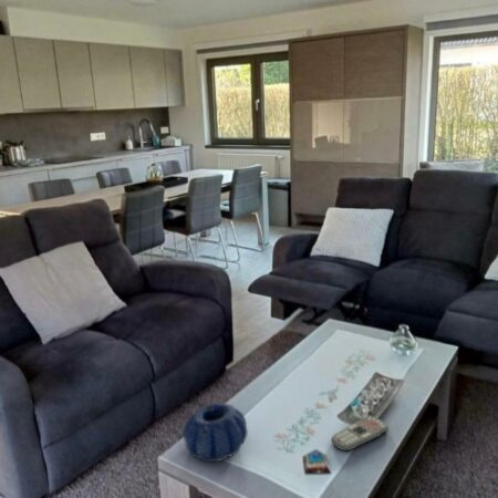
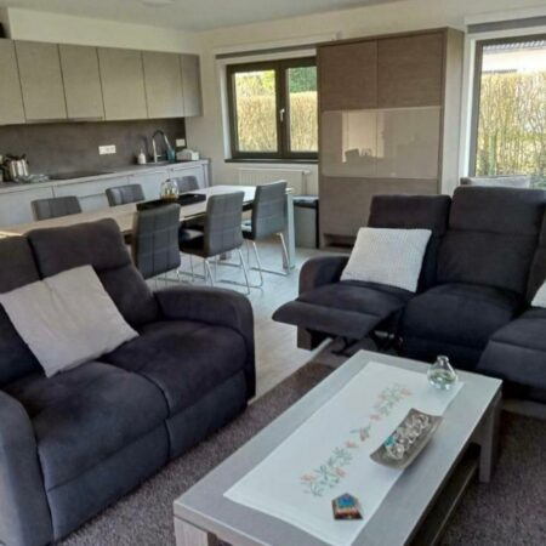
- decorative bowl [181,402,249,463]
- remote control [330,415,390,452]
